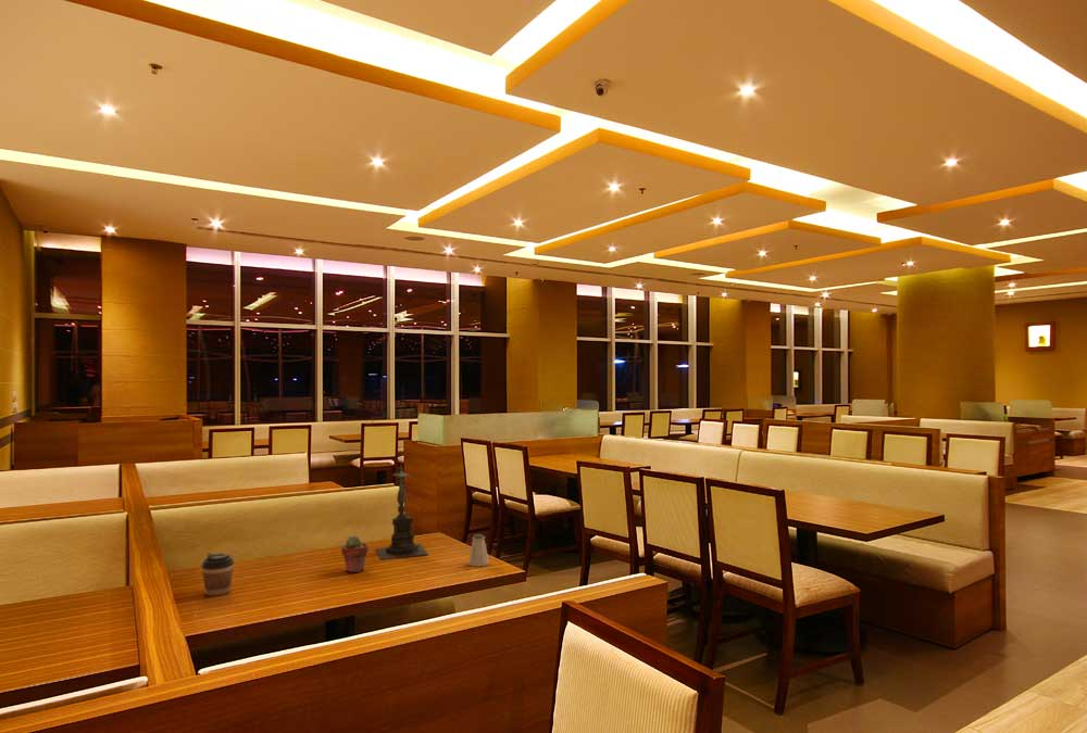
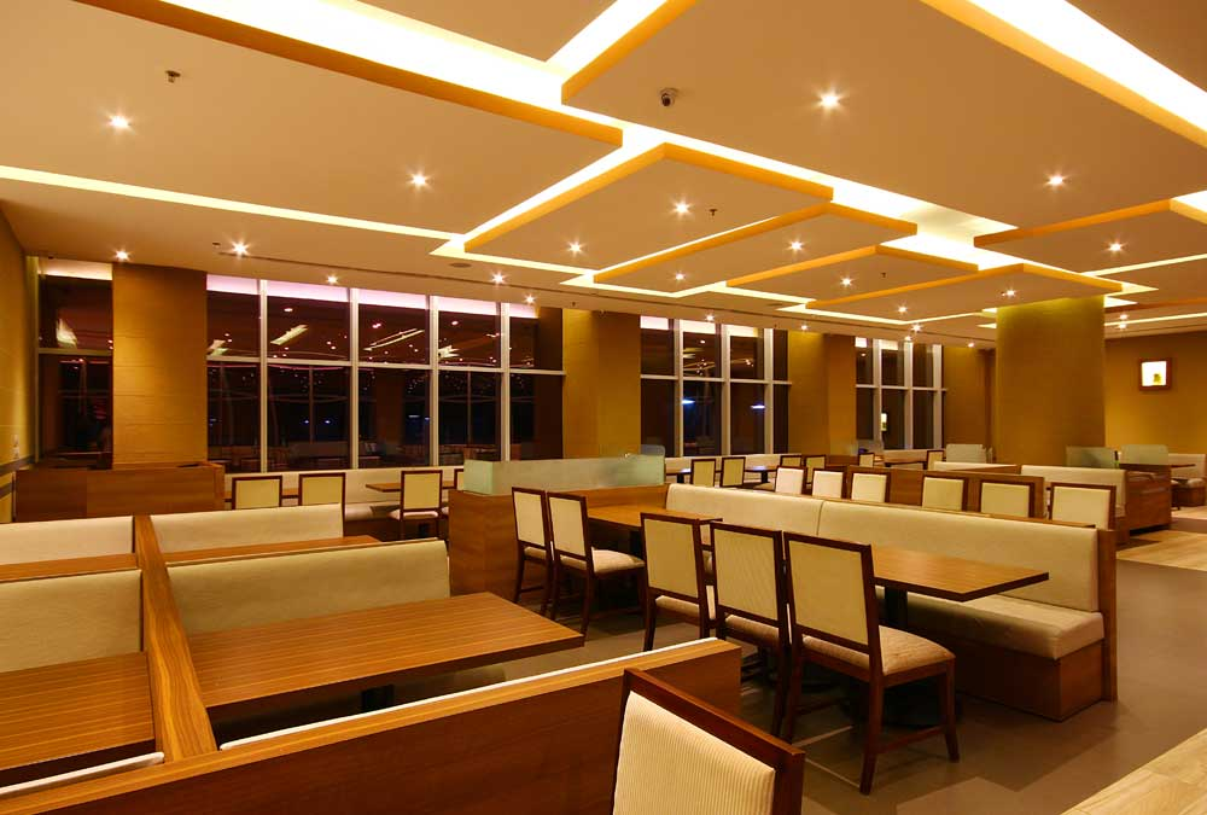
- potted succulent [340,534,370,573]
- saltshaker [467,533,490,567]
- coffee cup [200,552,235,597]
- candle holder [375,465,429,561]
